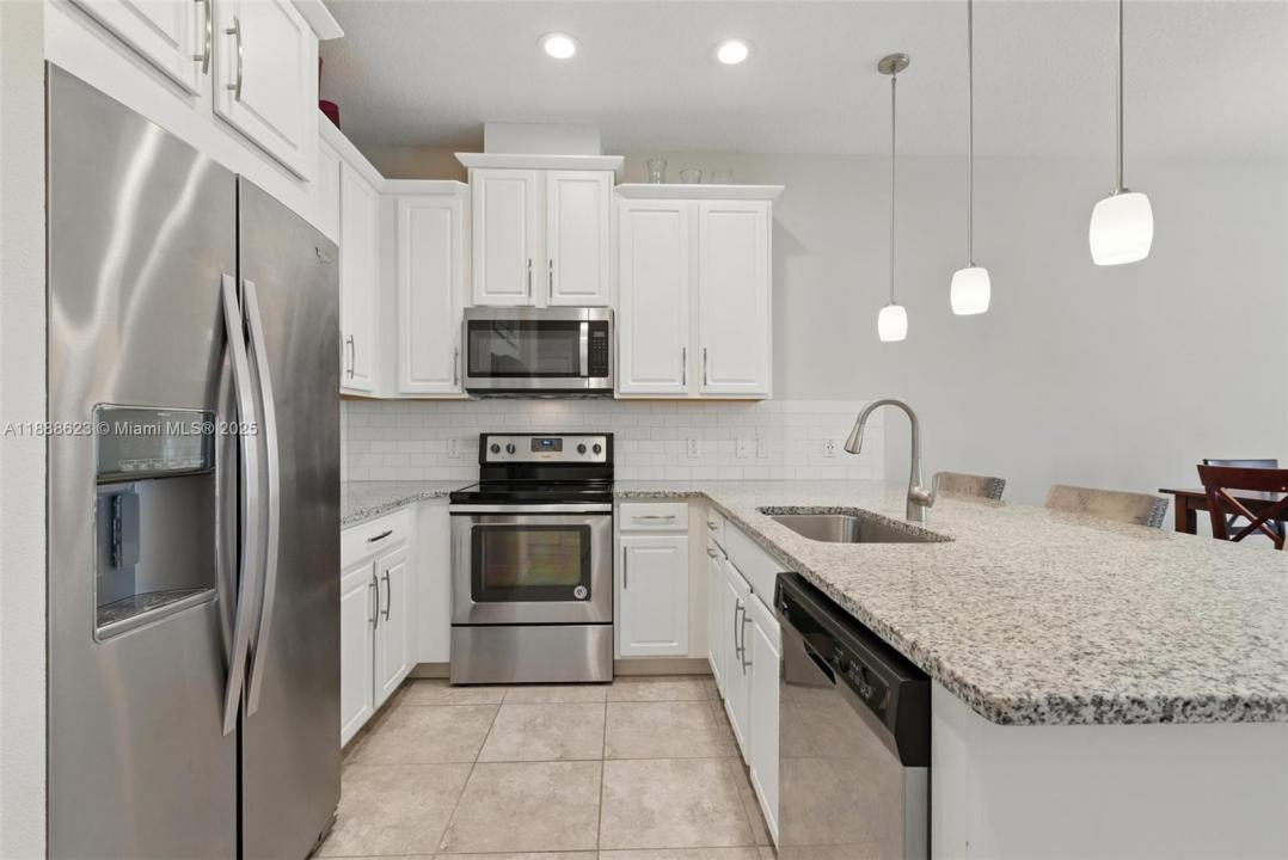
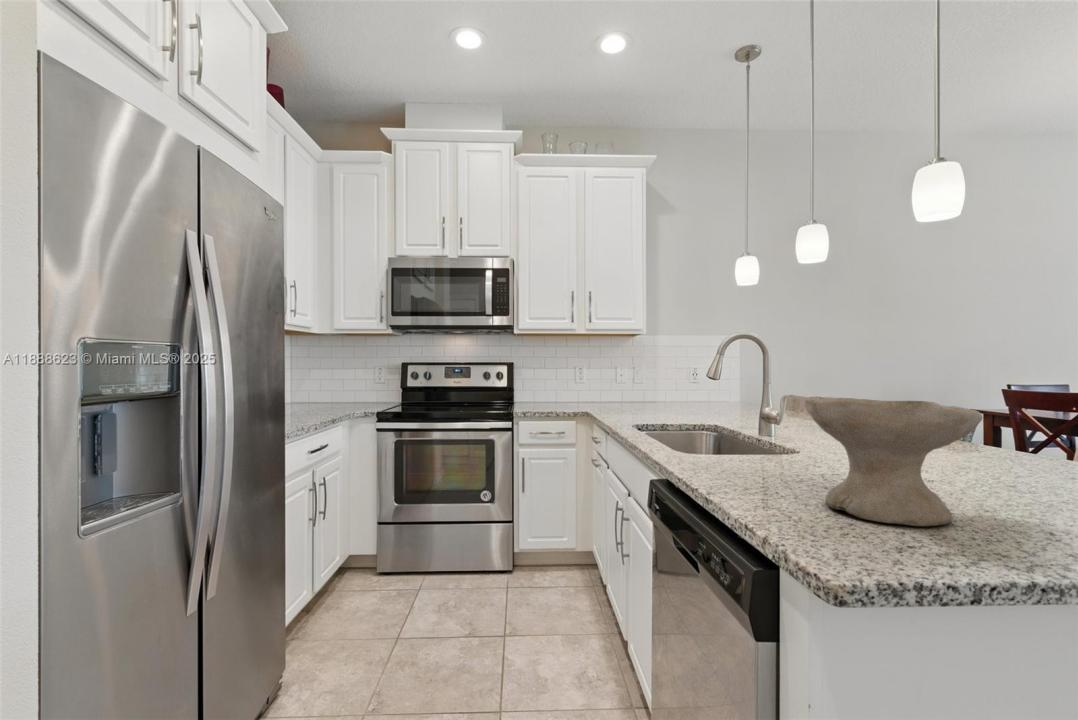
+ bowl [804,395,984,527]
